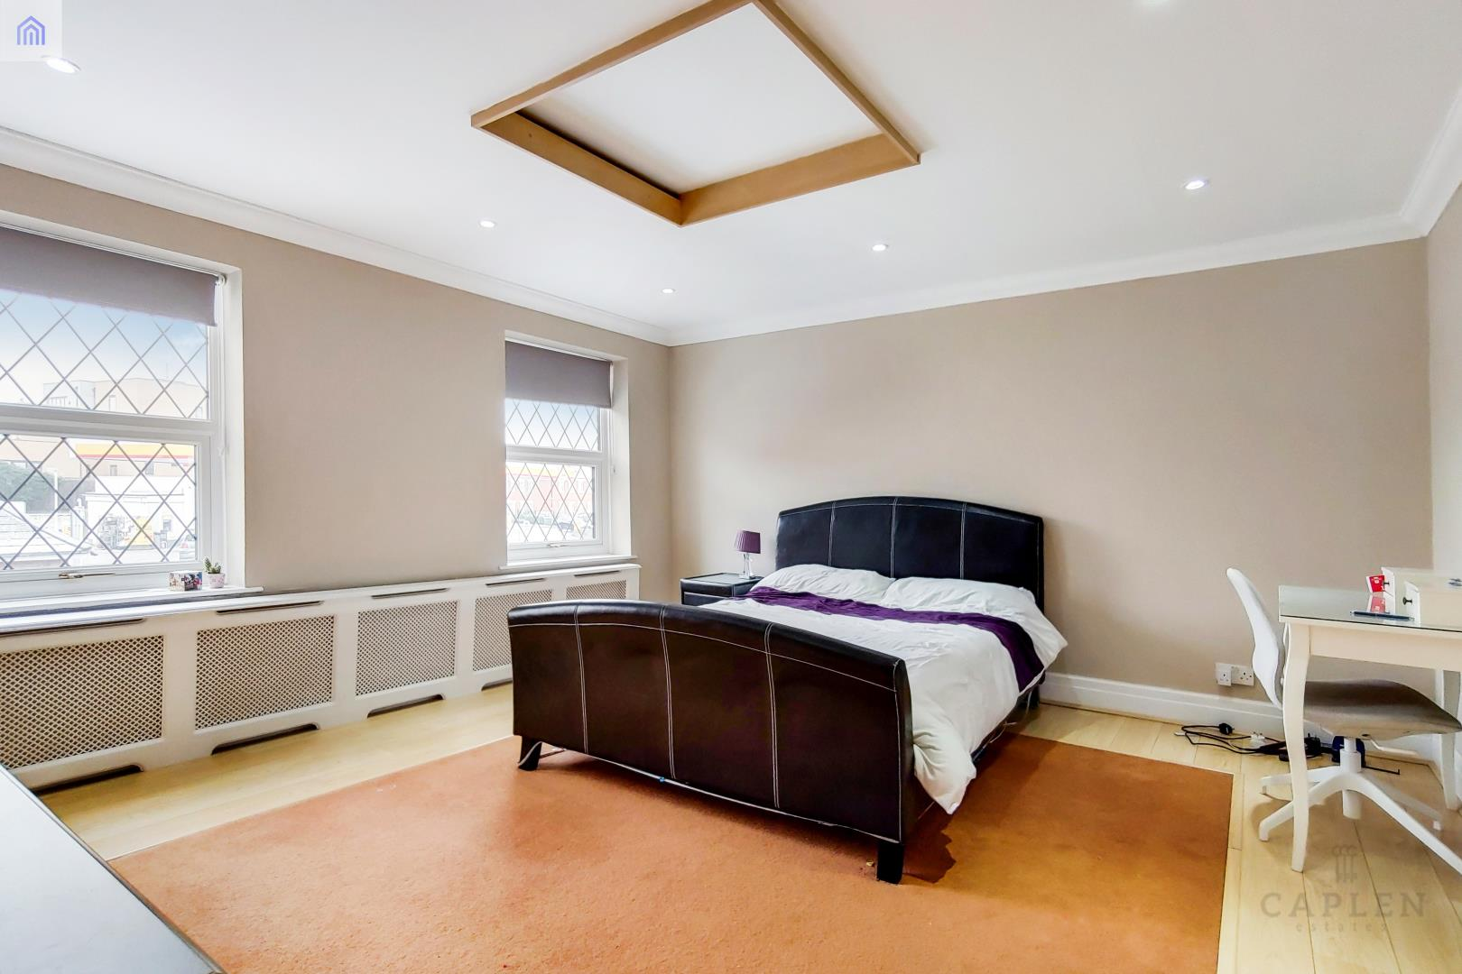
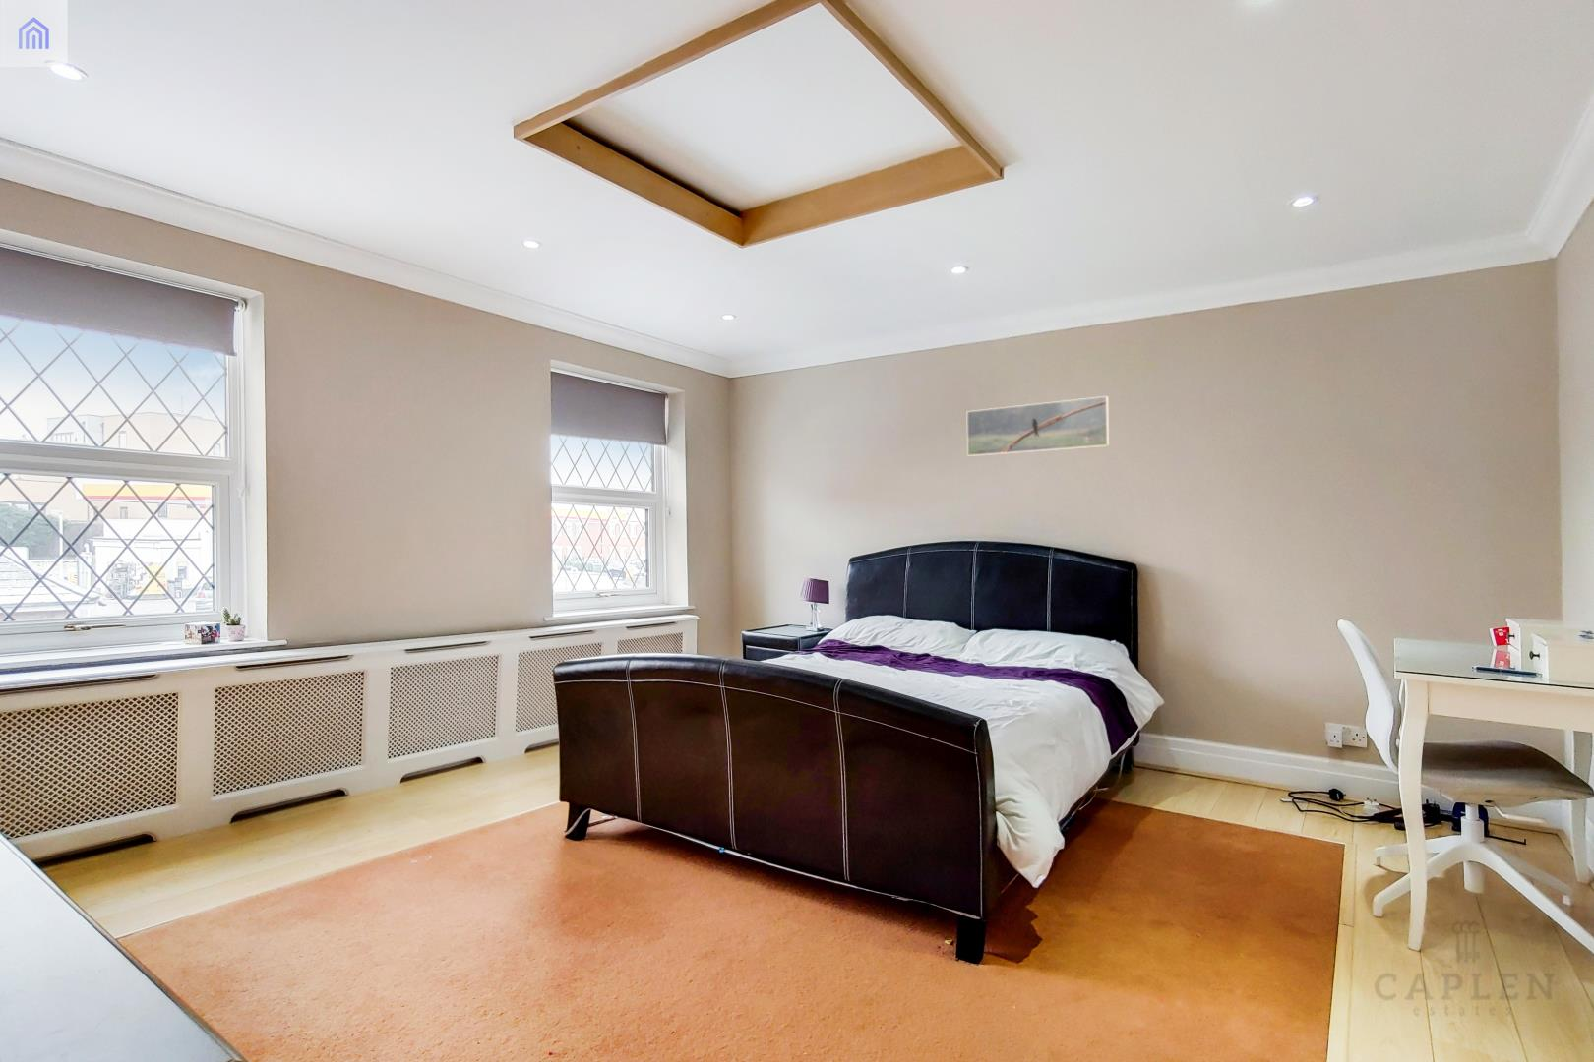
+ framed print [967,396,1110,458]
